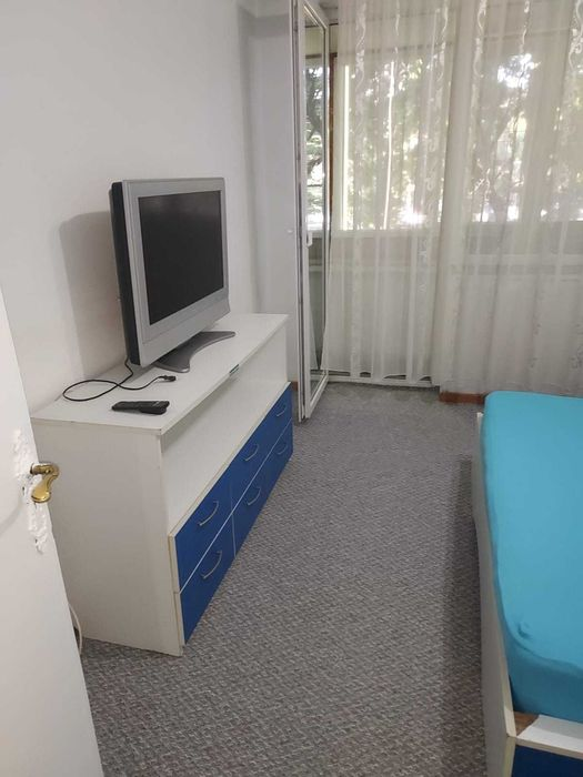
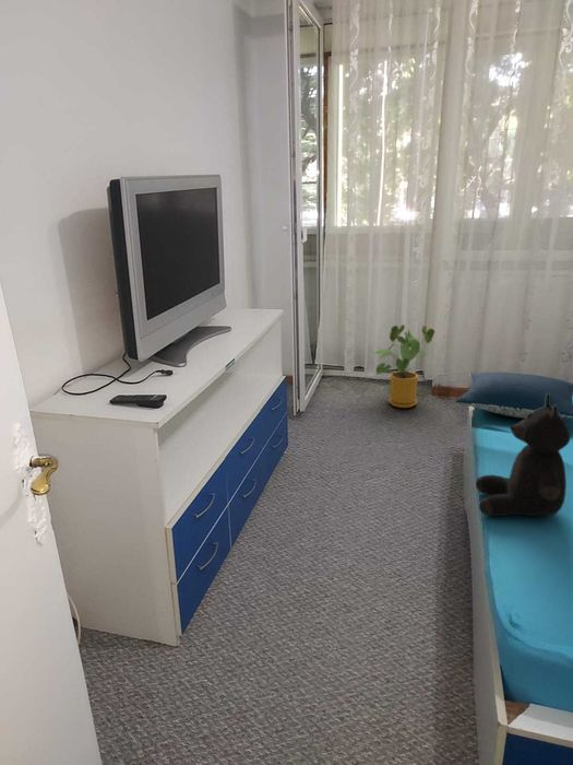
+ house plant [372,323,435,409]
+ pillow [455,370,573,420]
+ teddy bear [475,393,572,517]
